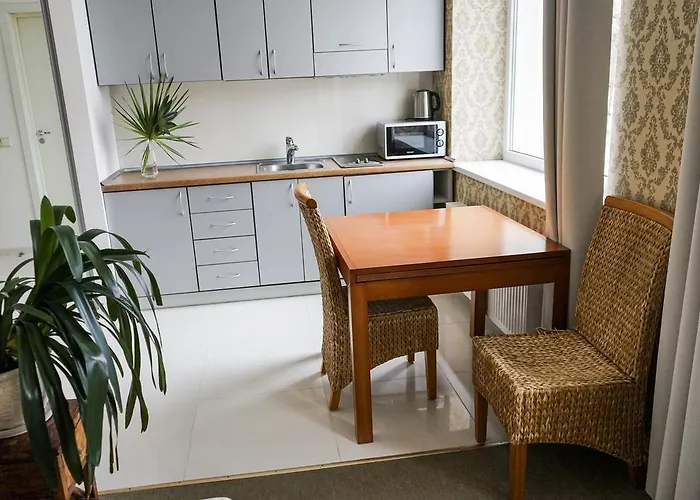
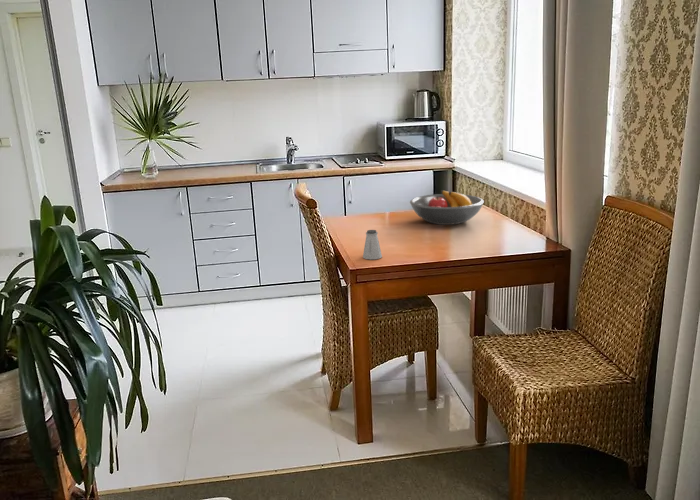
+ fruit bowl [409,189,485,226]
+ saltshaker [362,229,383,260]
